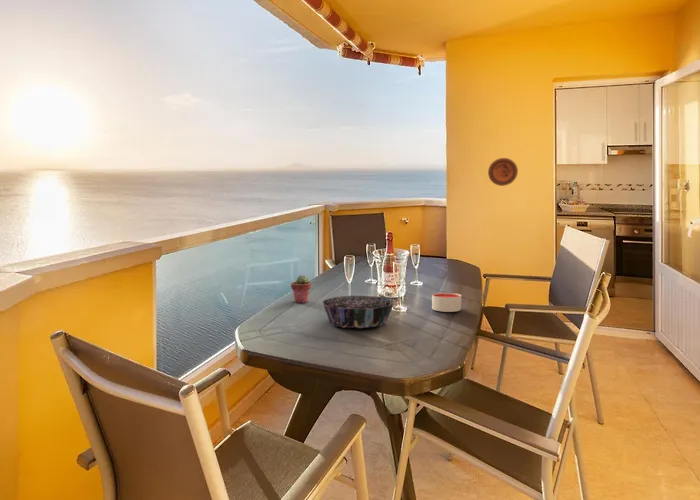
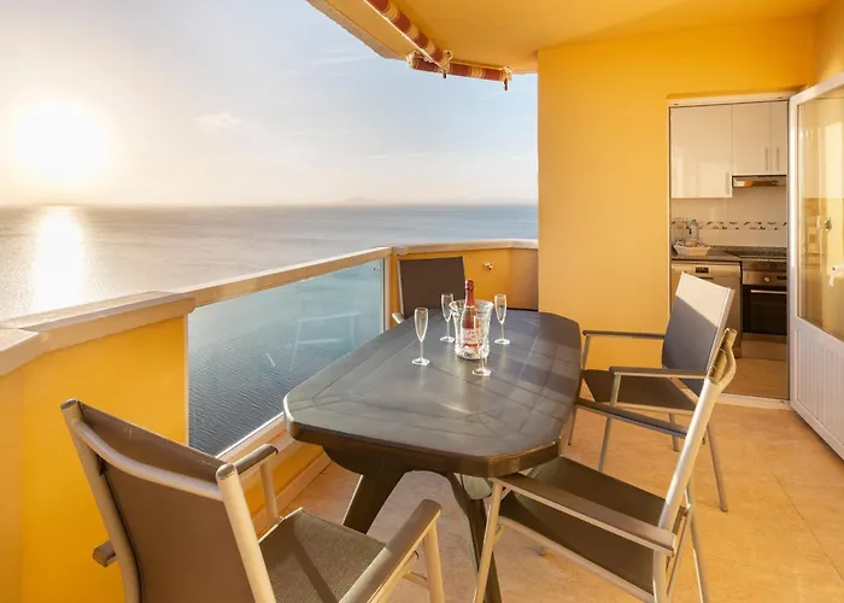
- potted succulent [290,274,312,304]
- decorative plate [487,157,519,187]
- decorative bowl [321,295,396,329]
- candle [431,292,462,313]
